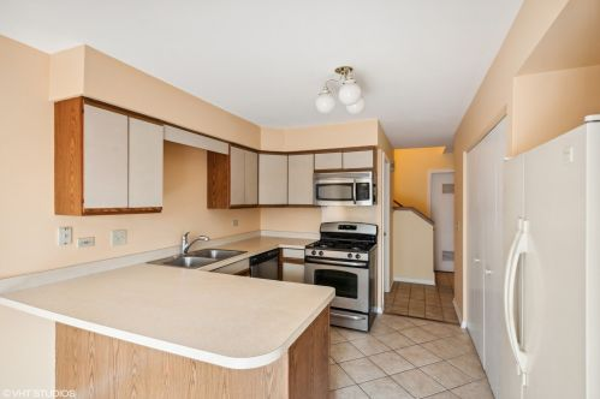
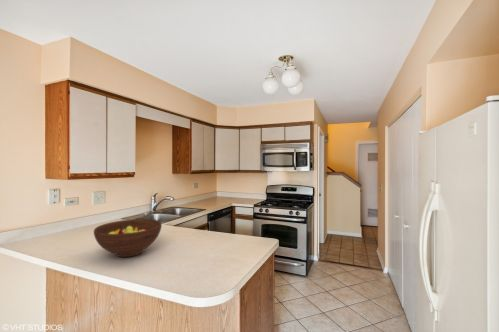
+ fruit bowl [93,218,163,258]
